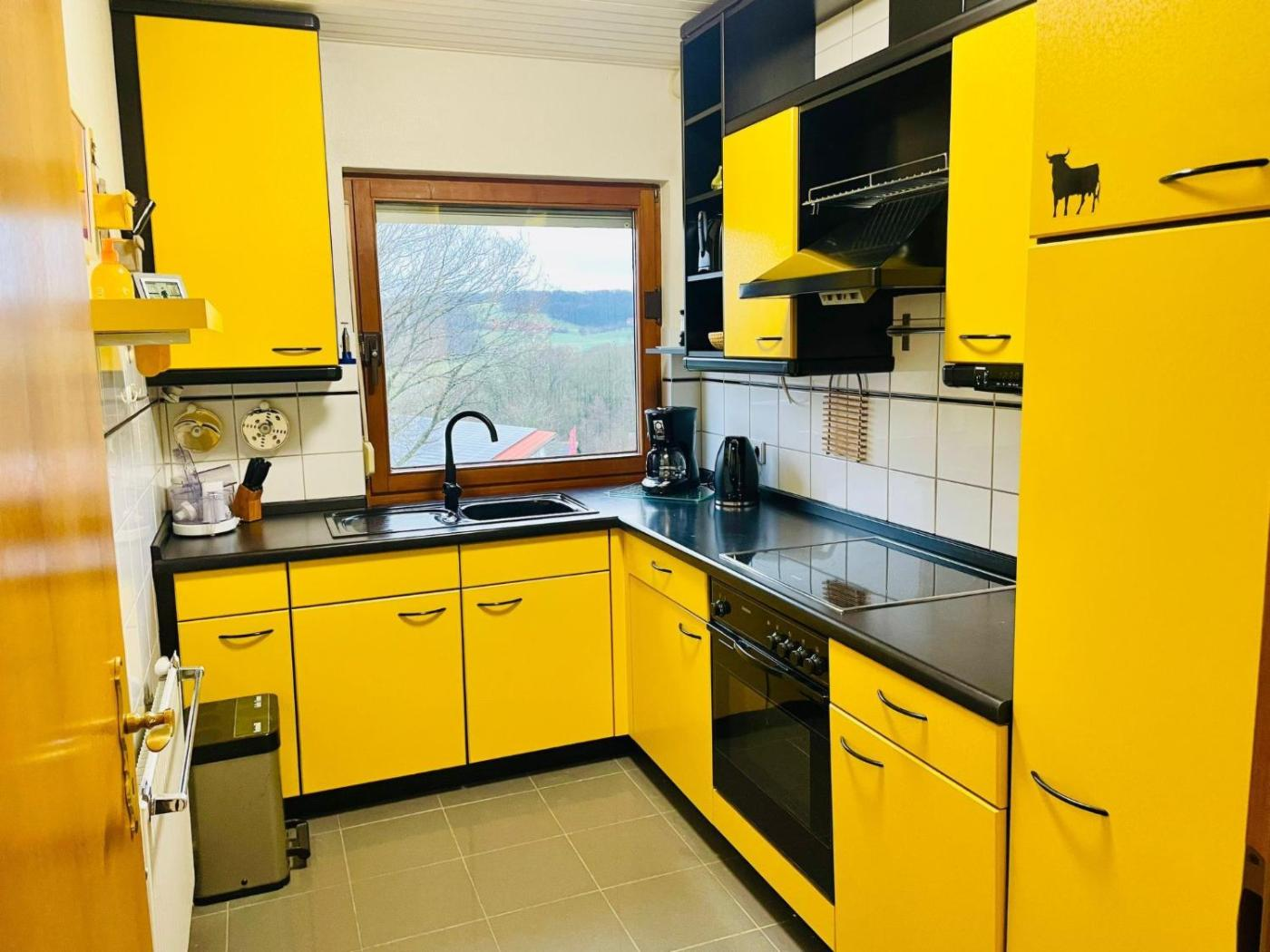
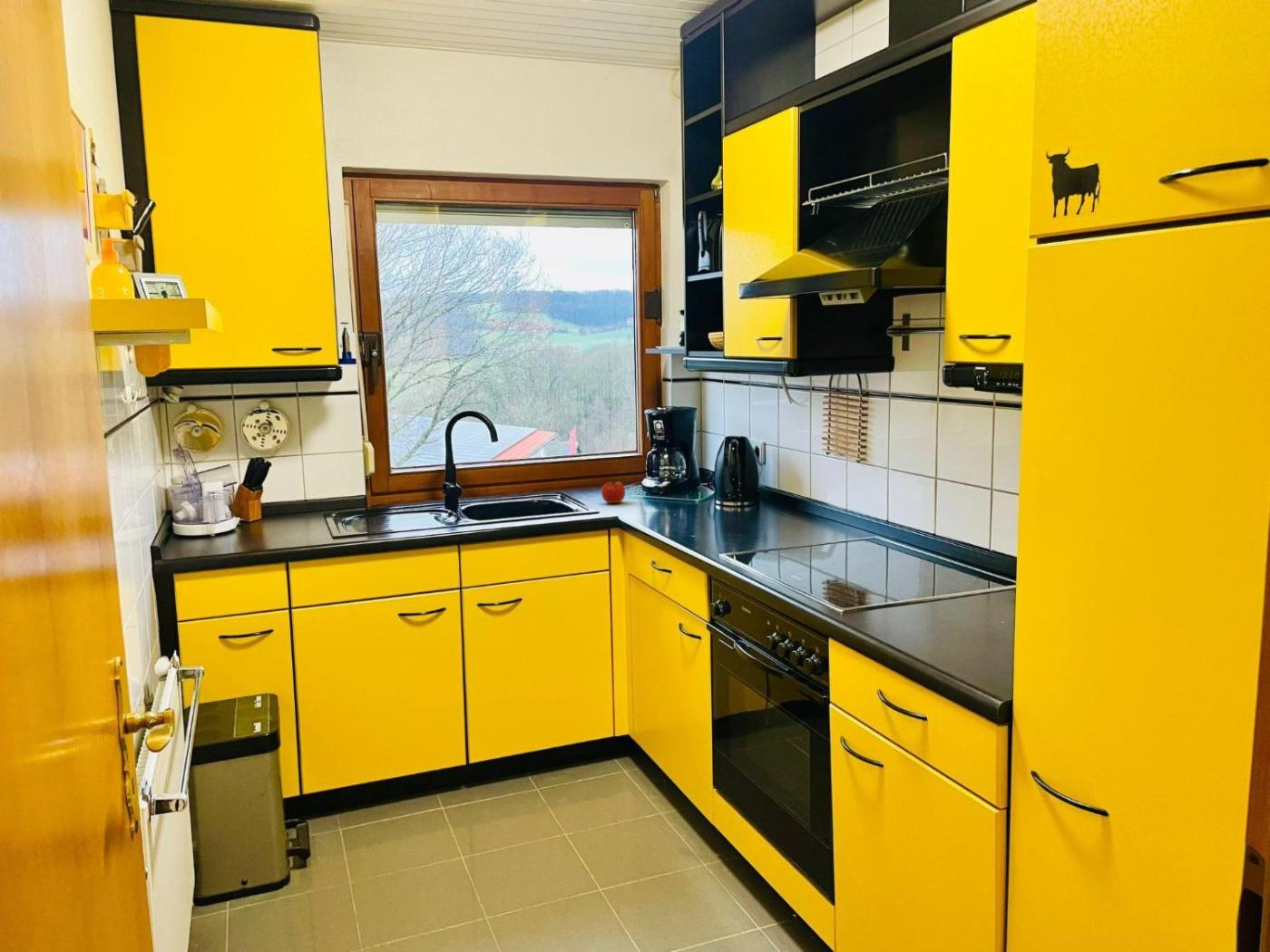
+ fruit [601,479,626,504]
